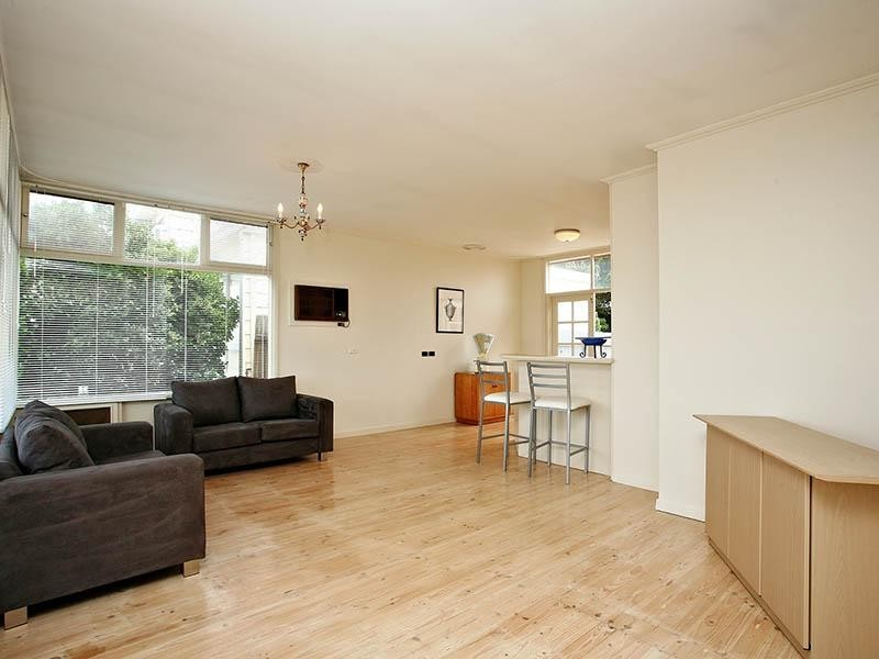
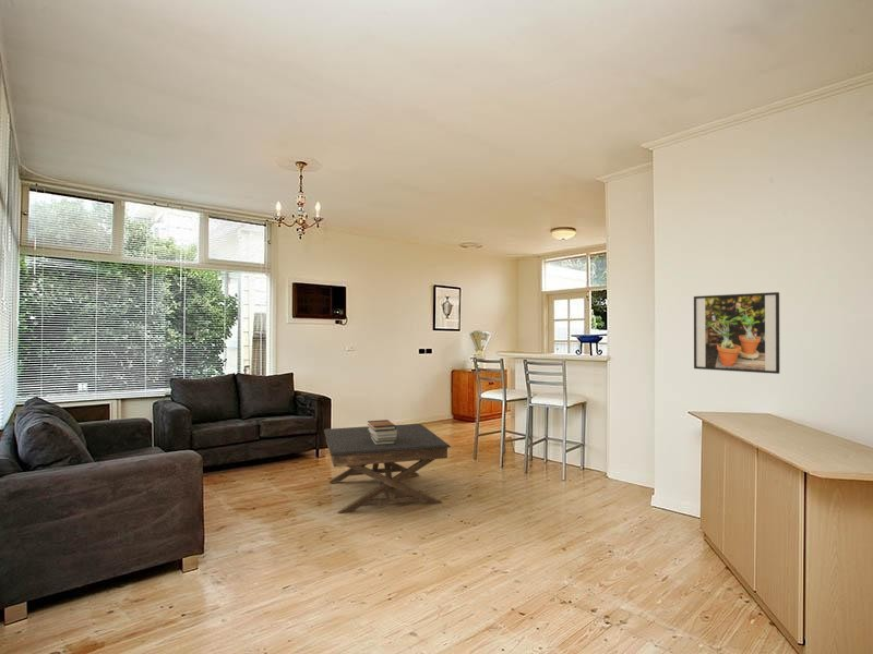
+ coffee table [323,423,452,514]
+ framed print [693,291,780,375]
+ book stack [367,419,397,445]
